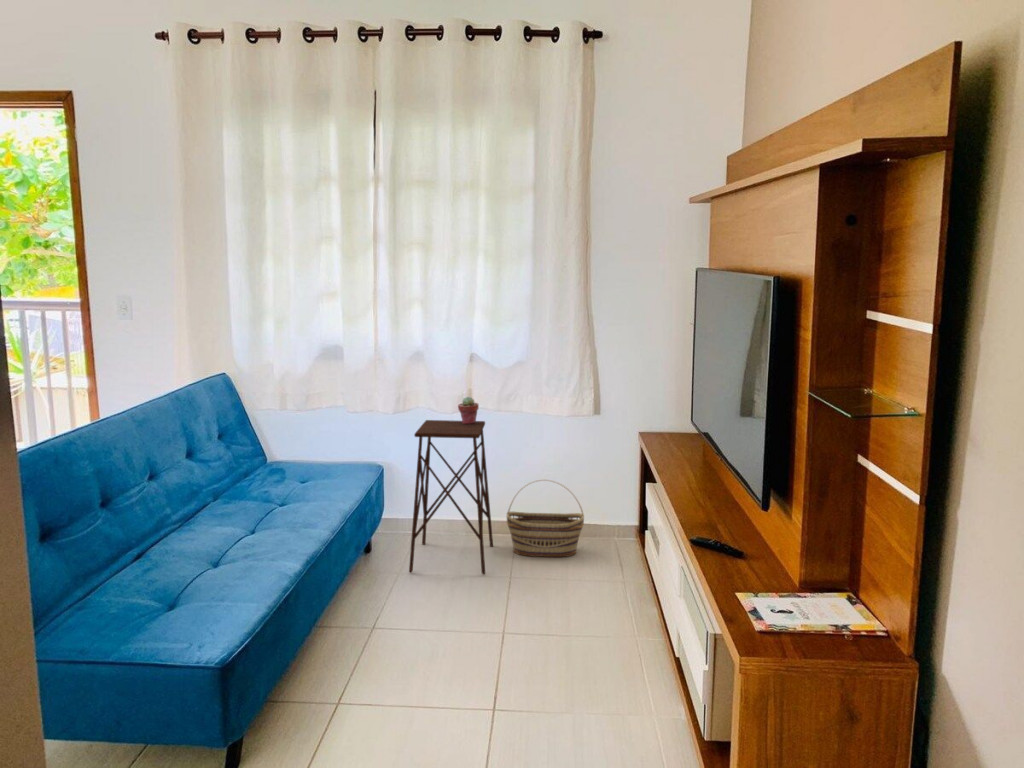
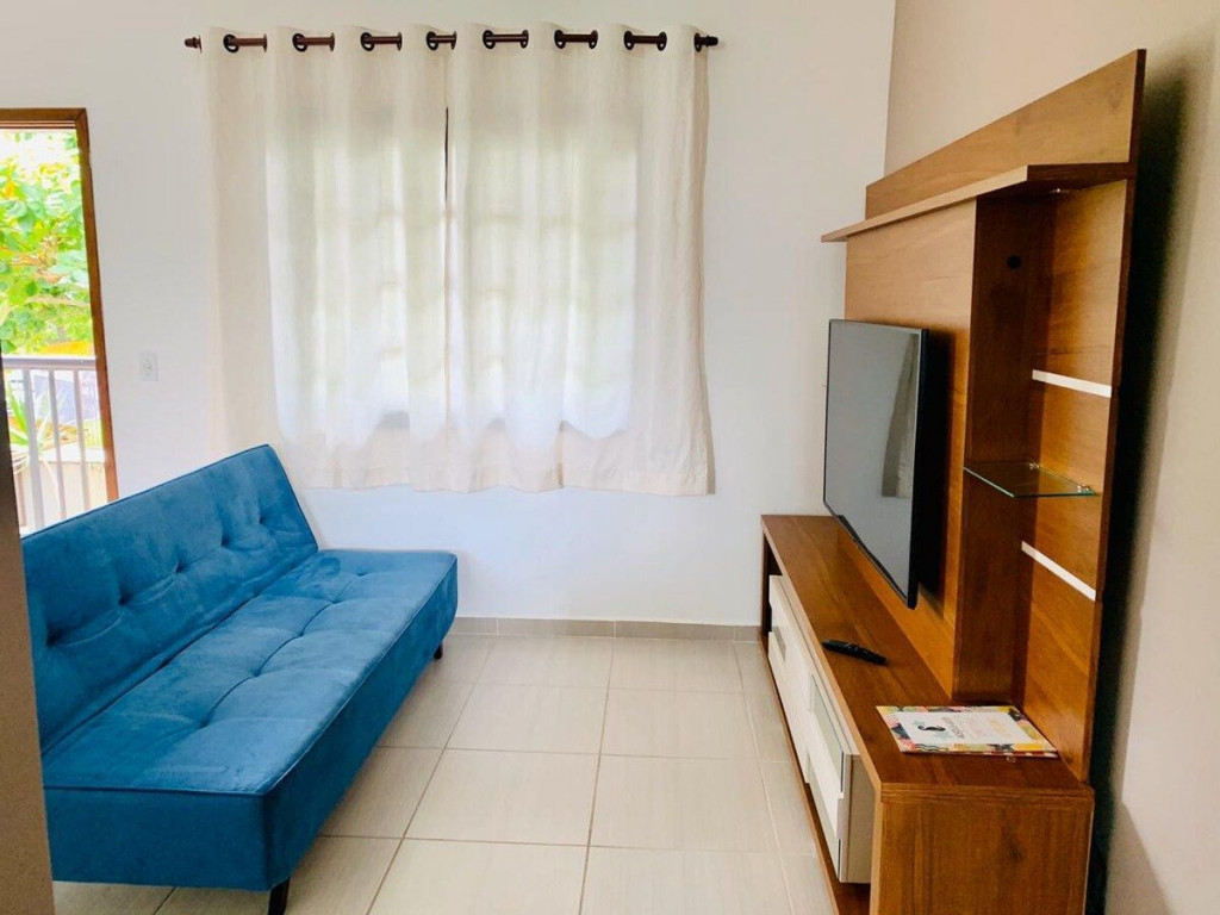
- potted succulent [457,396,480,424]
- basket [506,479,585,558]
- side table [408,419,494,576]
